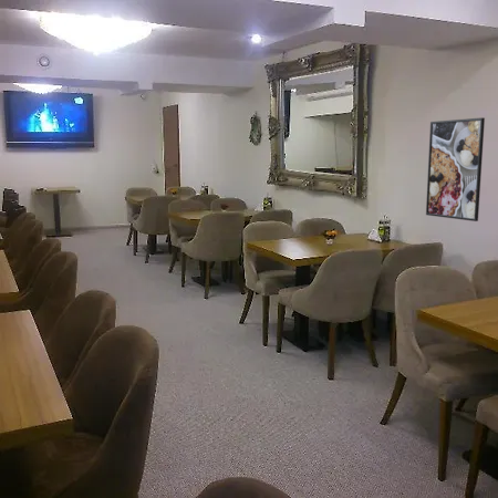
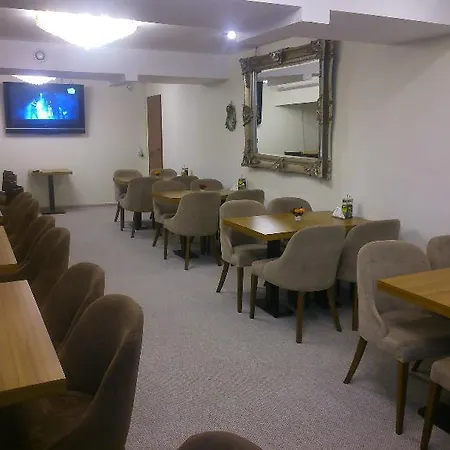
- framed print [425,116,486,222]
